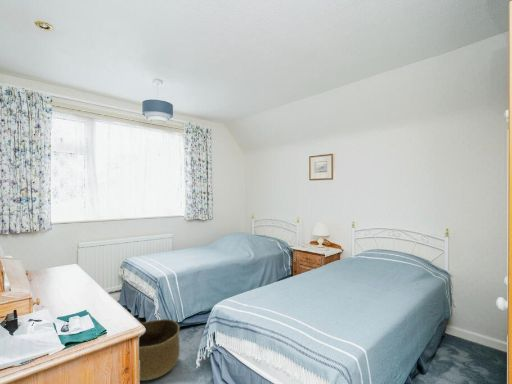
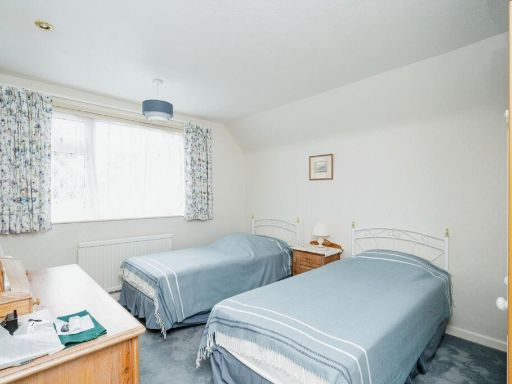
- basket [138,318,180,382]
